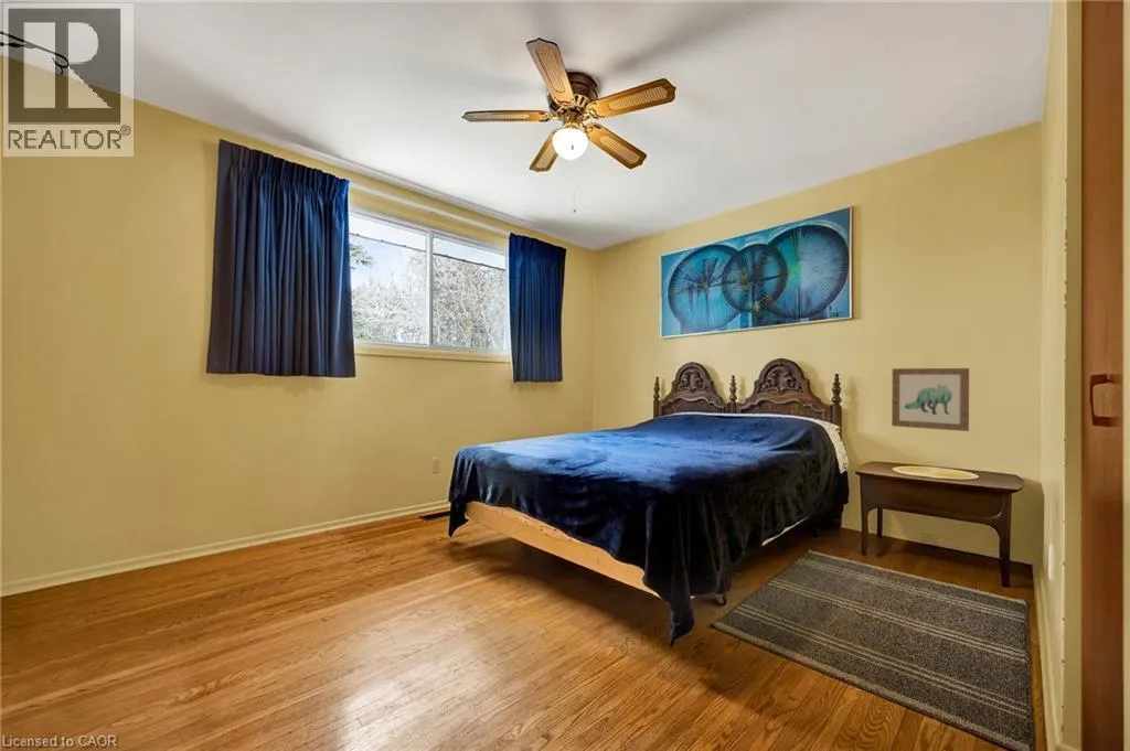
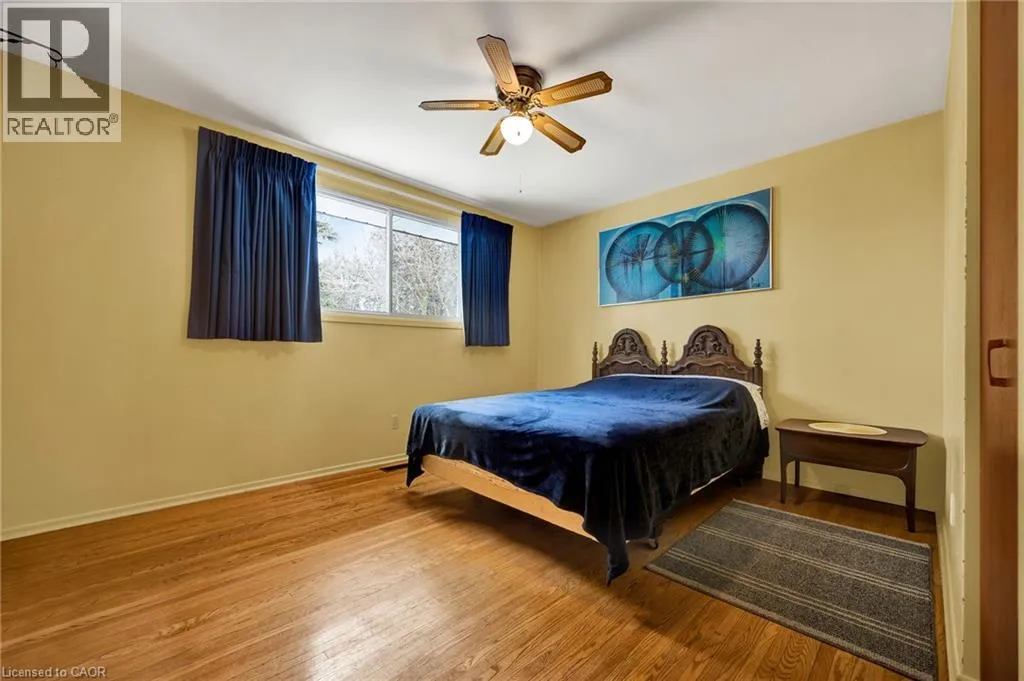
- wall art [891,367,970,432]
